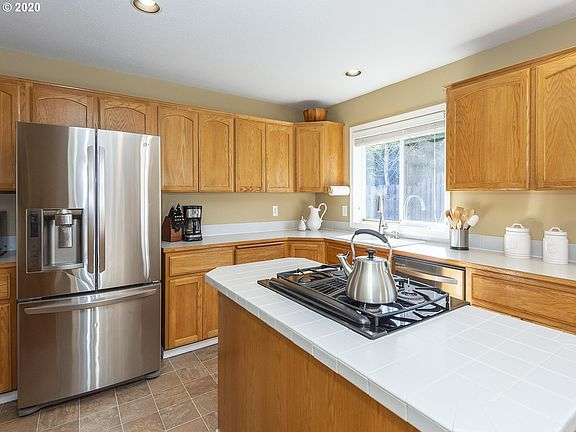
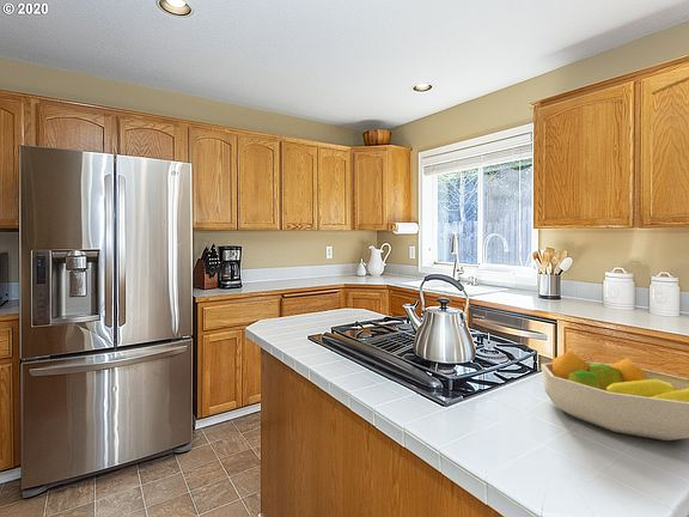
+ fruit bowl [539,351,689,442]
